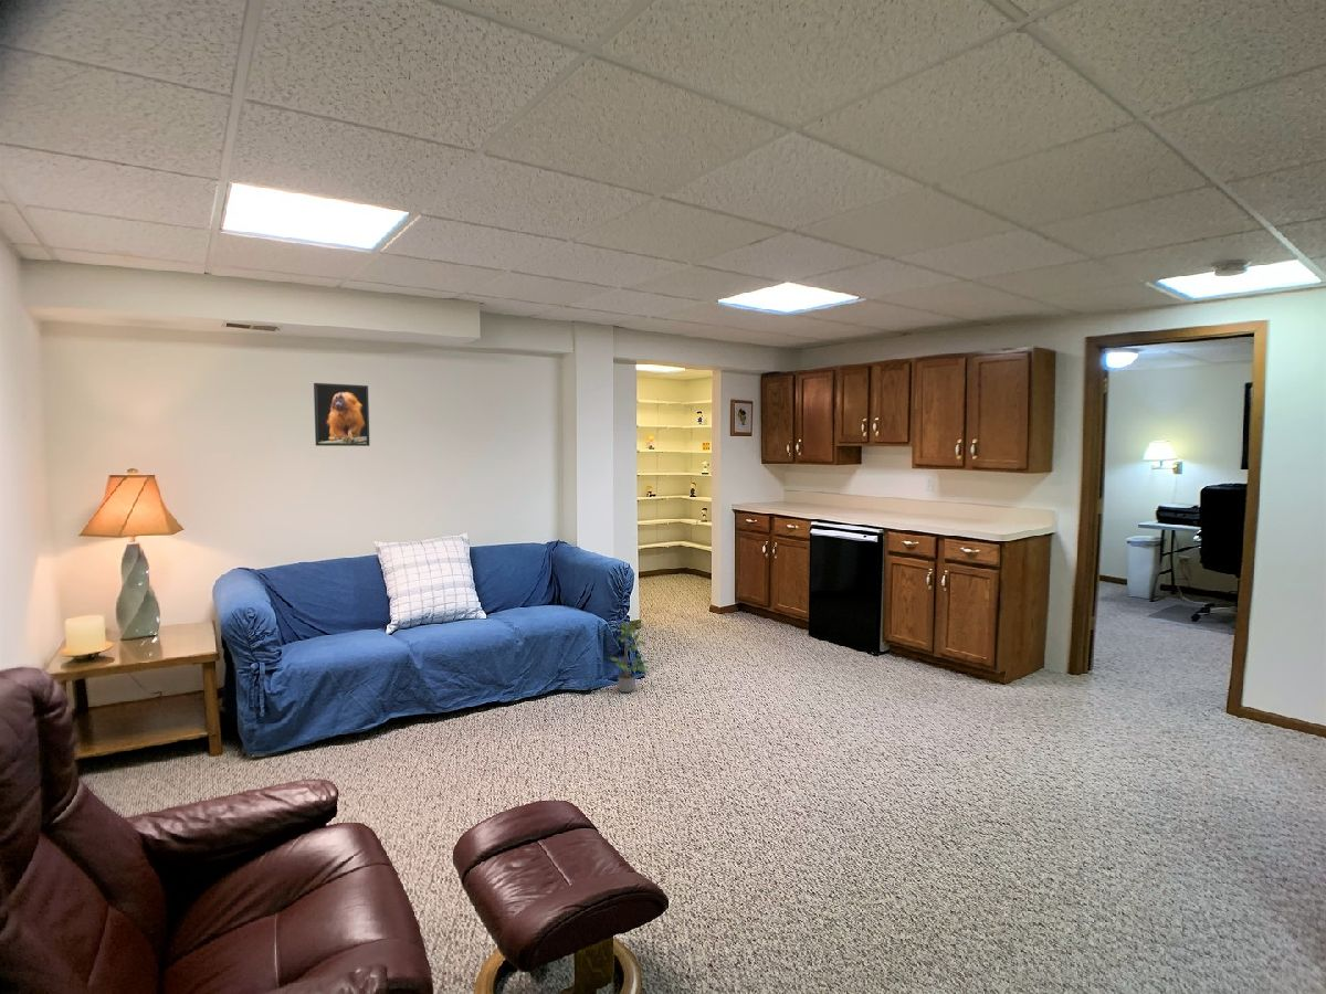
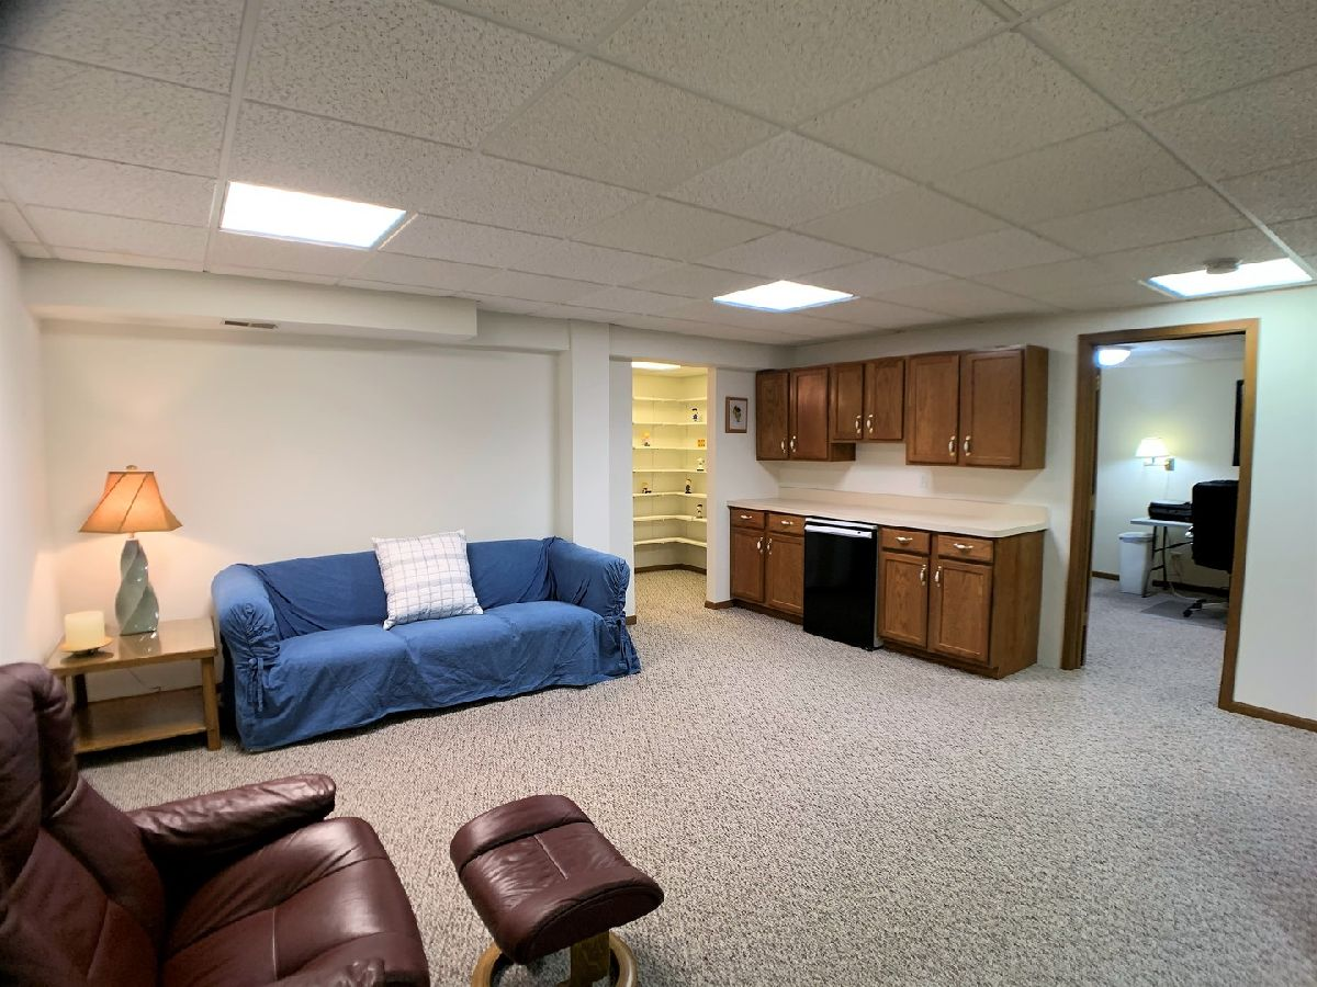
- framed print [313,382,371,447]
- potted plant [609,618,651,694]
